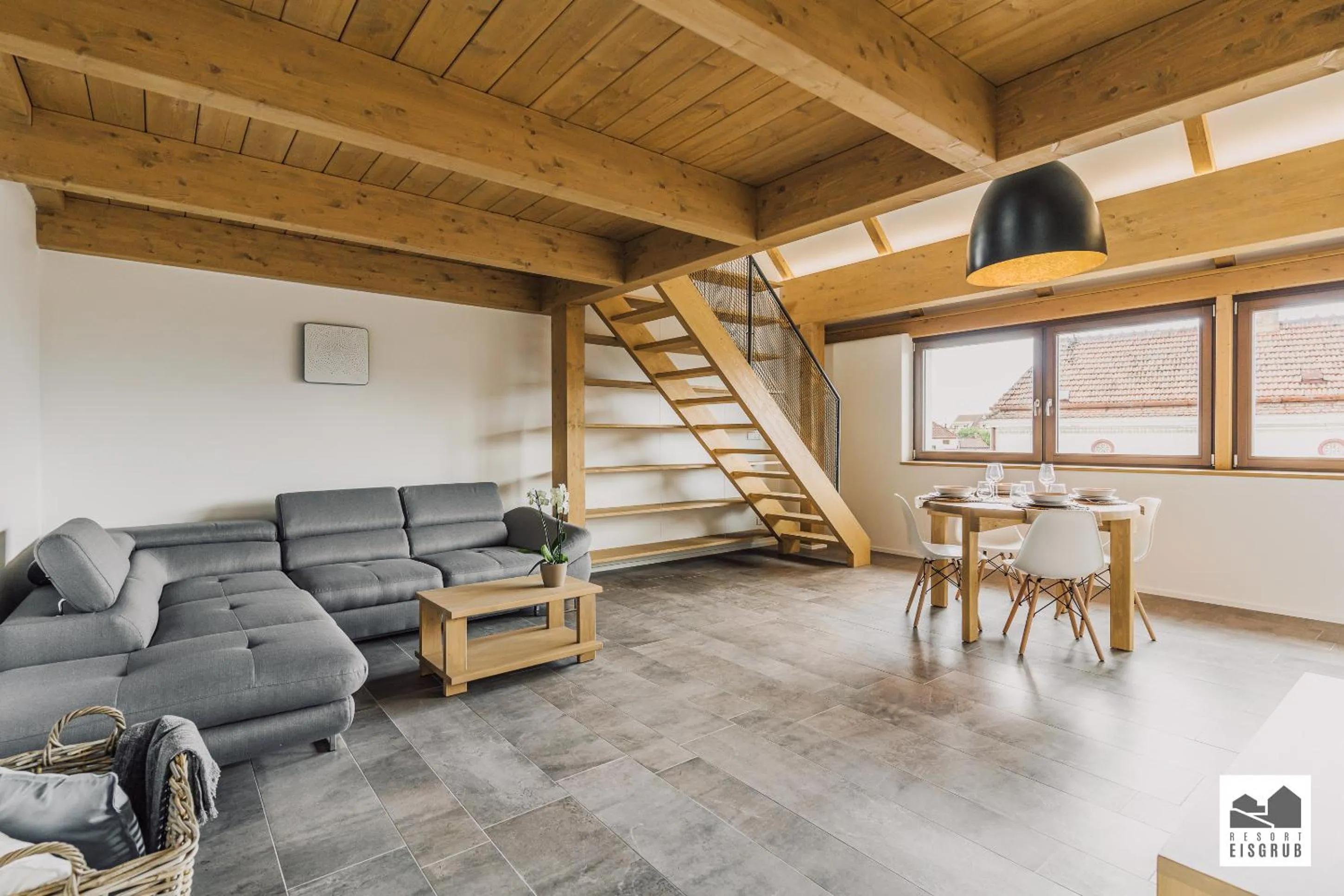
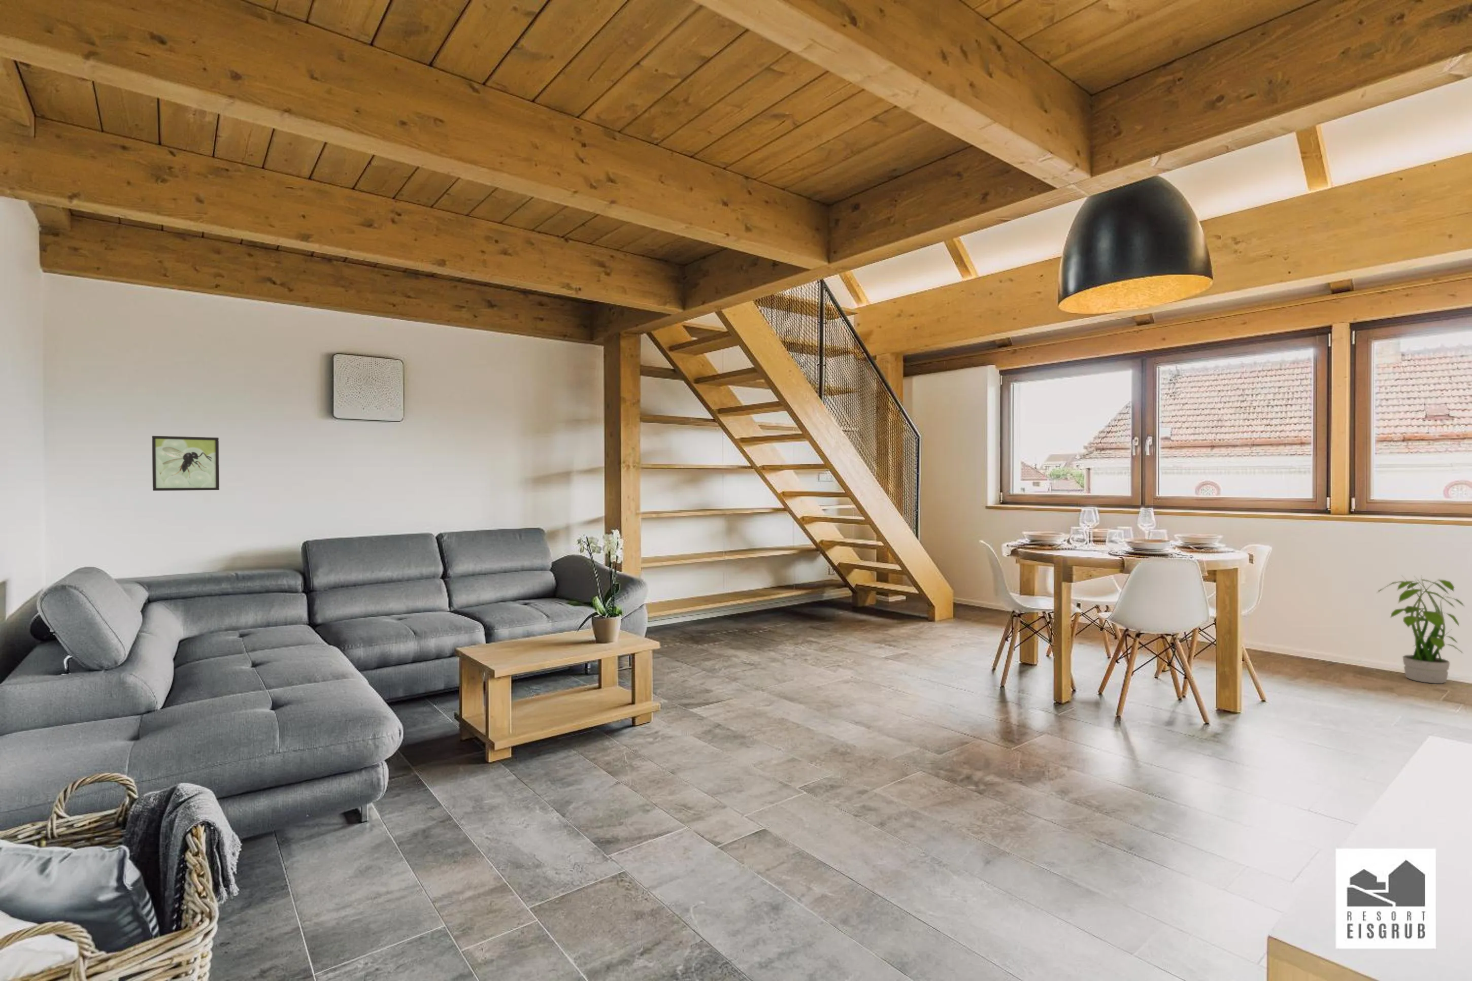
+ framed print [151,436,220,492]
+ potted plant [1376,575,1465,684]
